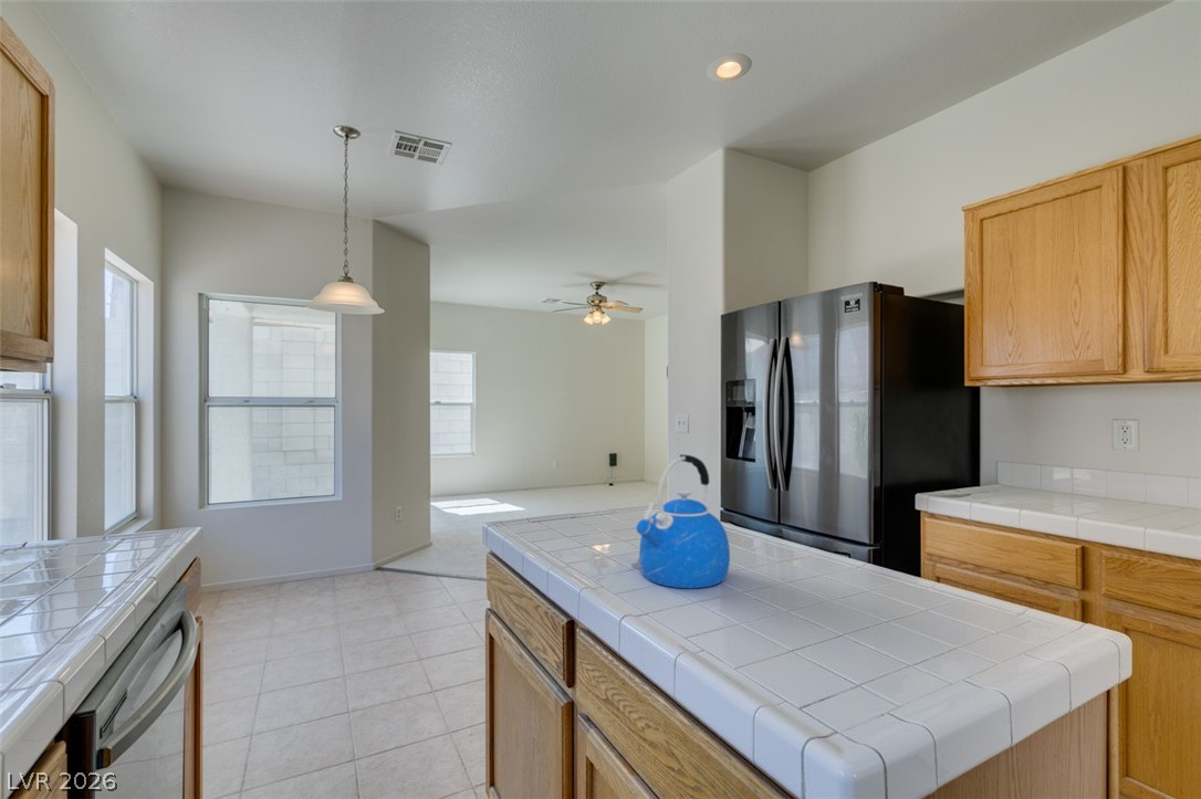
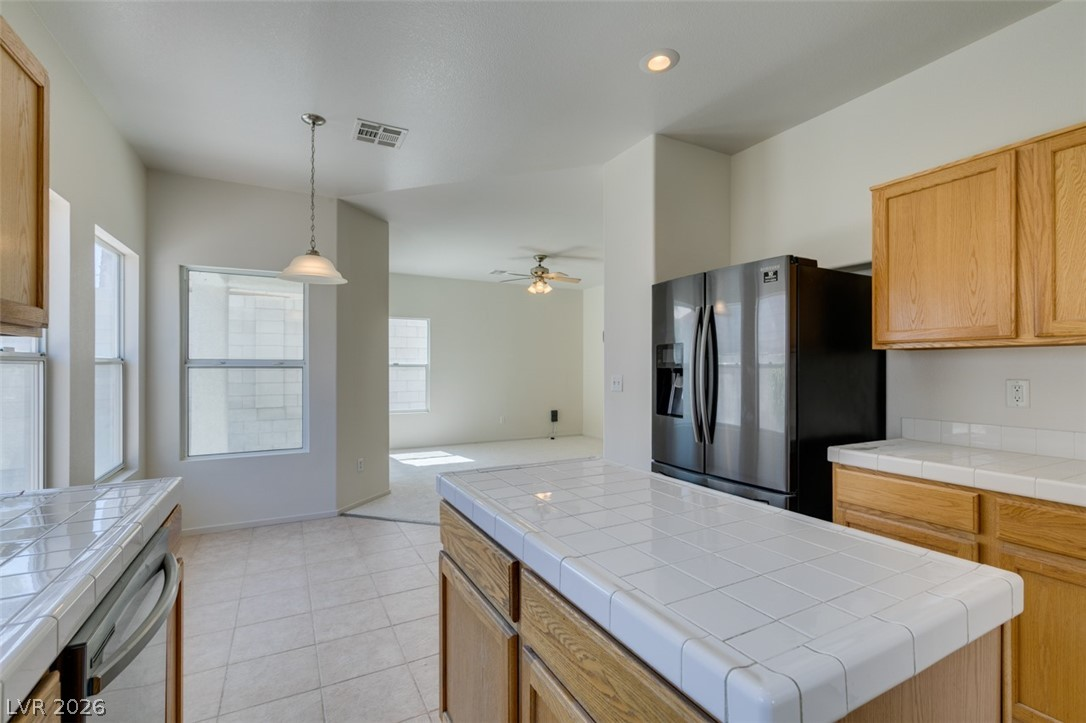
- kettle [635,453,731,589]
